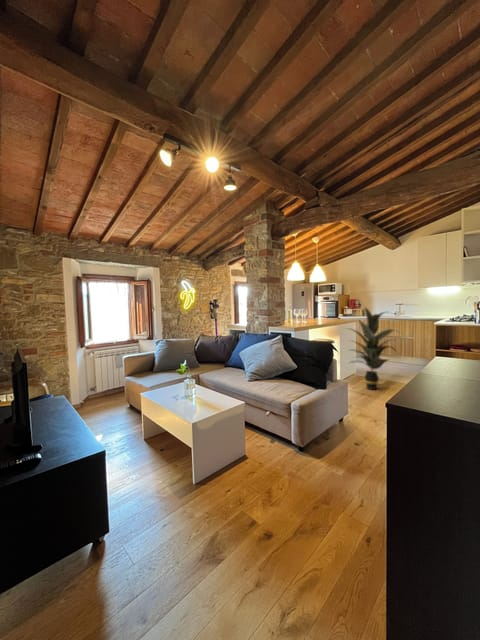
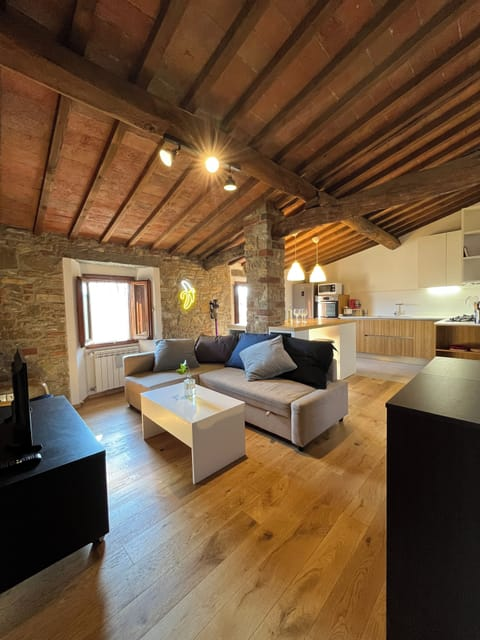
- indoor plant [344,307,401,391]
